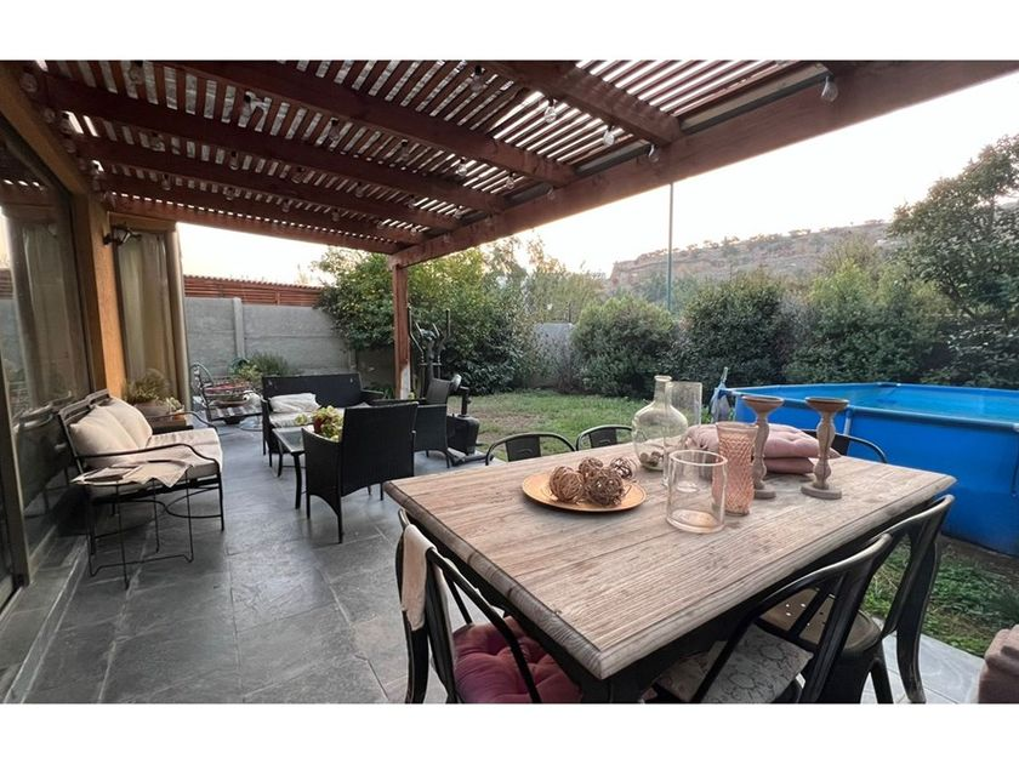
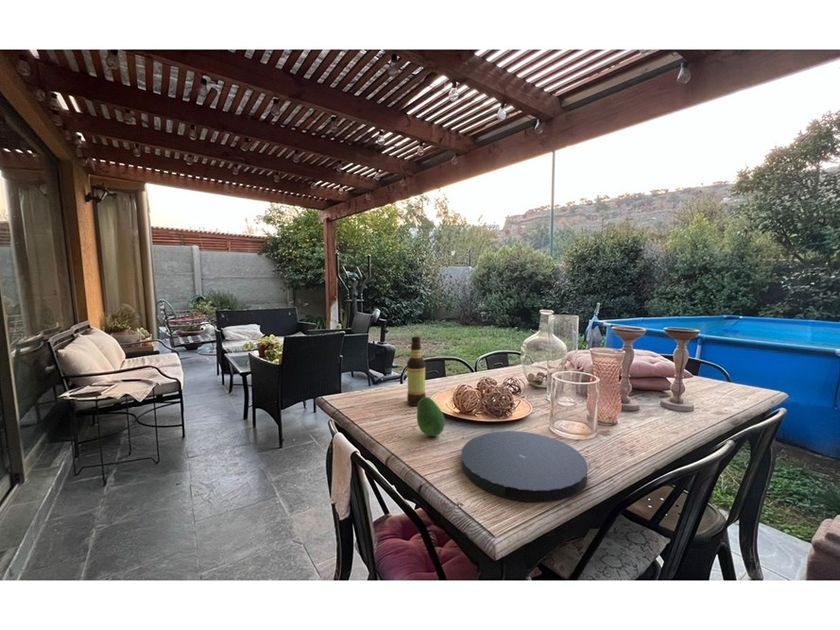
+ plate [460,430,589,503]
+ fruit [416,396,446,437]
+ bottle [406,336,427,407]
